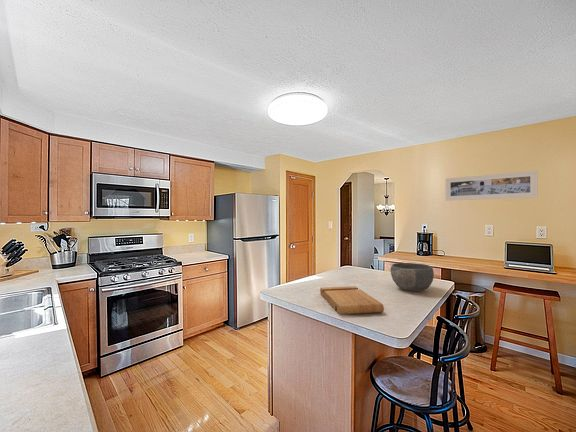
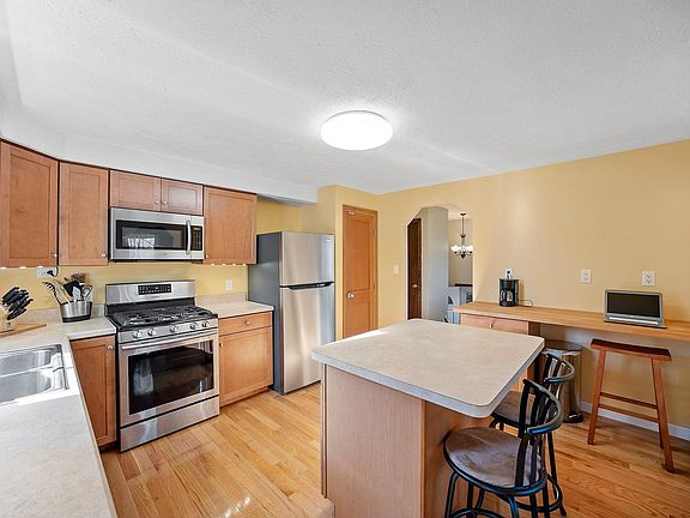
- cutting board [319,285,385,315]
- bowl [390,262,435,292]
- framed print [444,170,538,202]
